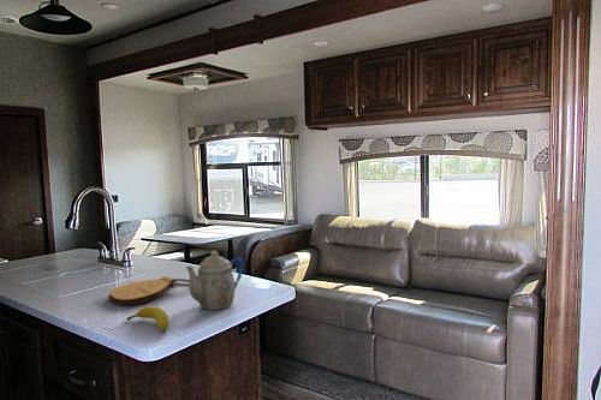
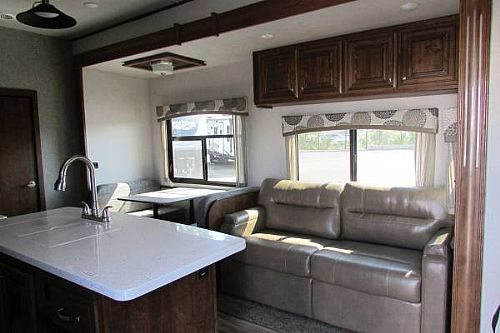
- fruit [125,305,169,333]
- teapot [184,250,244,311]
- key chain [107,275,190,306]
